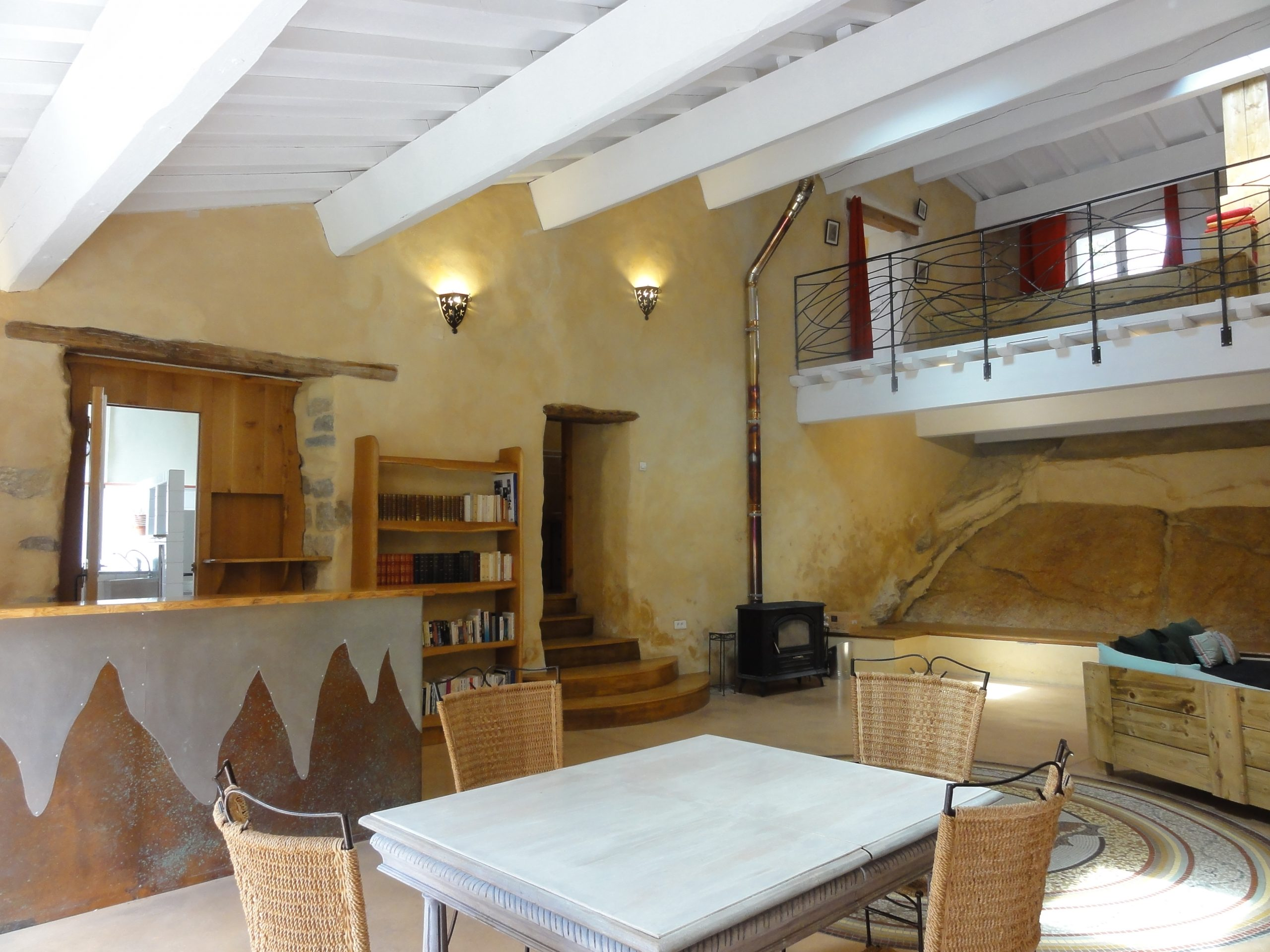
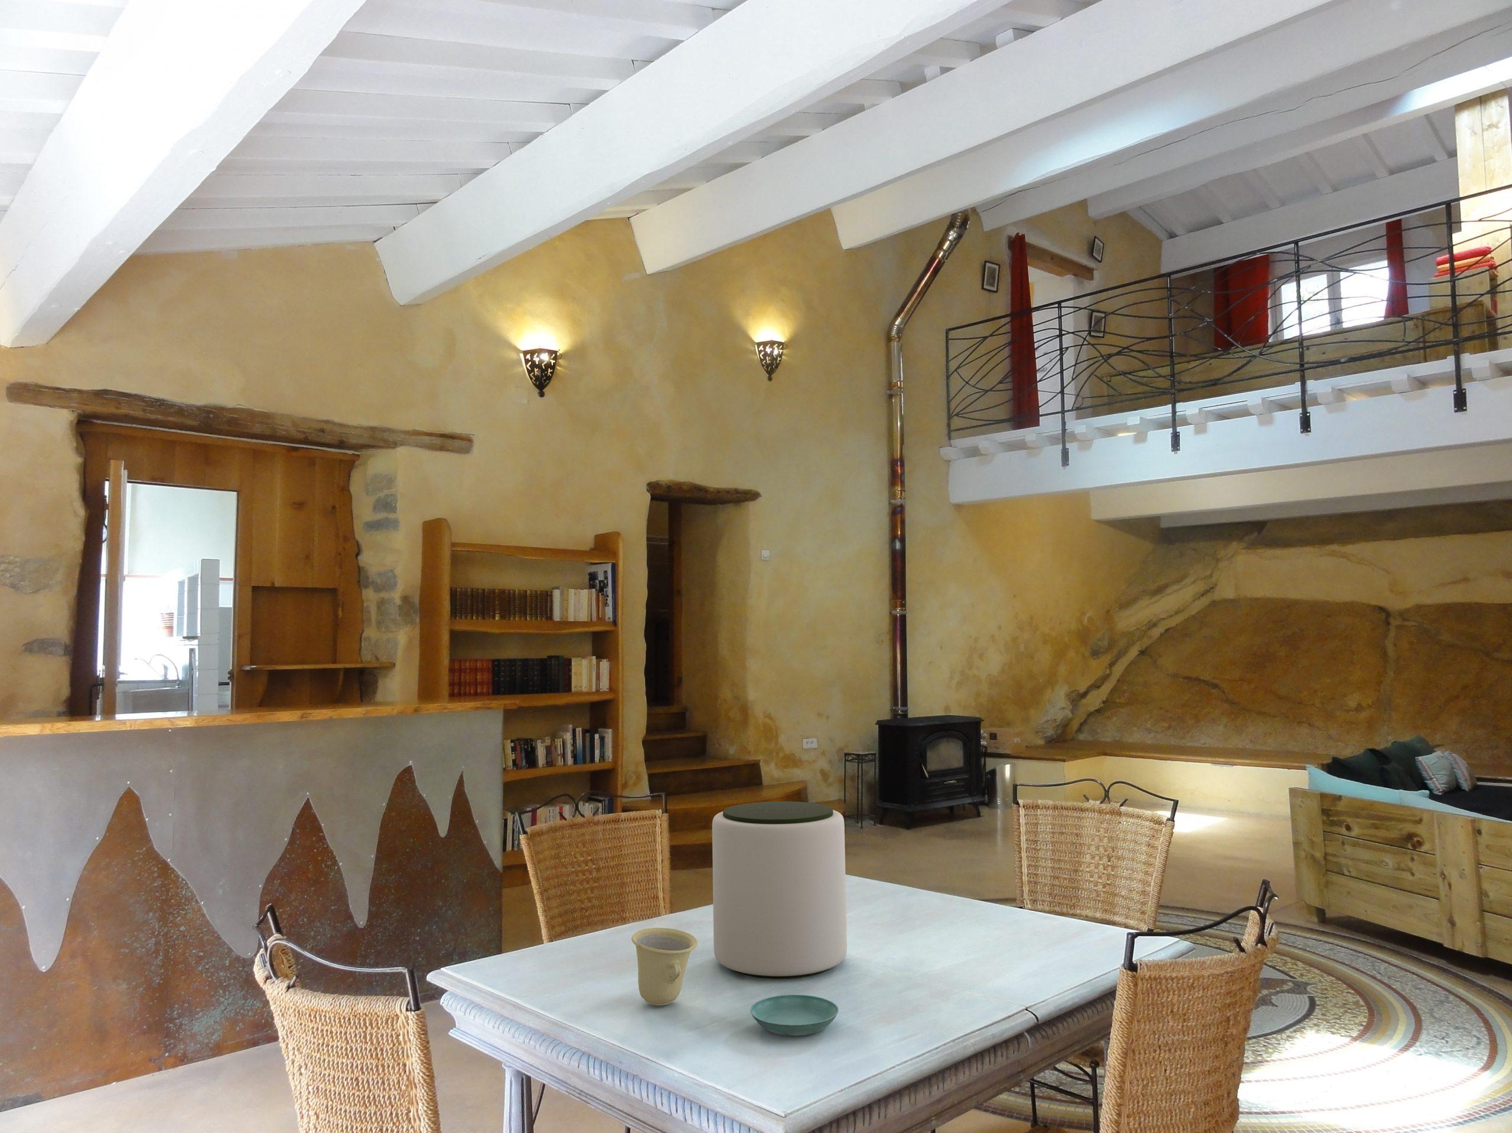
+ saucer [750,994,839,1037]
+ plant pot [712,801,848,979]
+ cup [631,927,698,1006]
